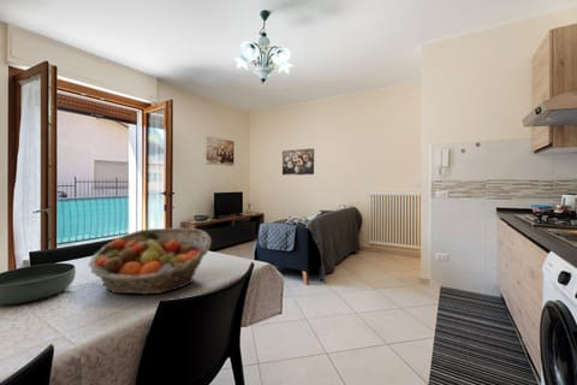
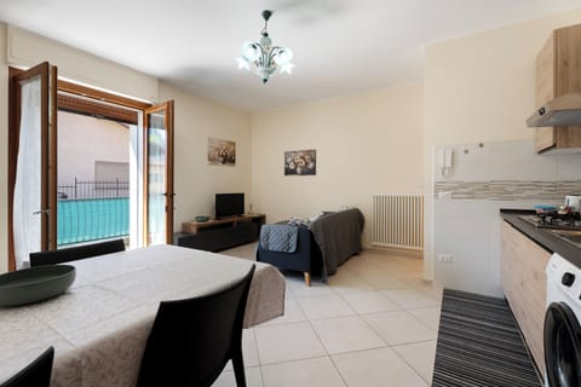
- fruit basket [88,227,213,296]
